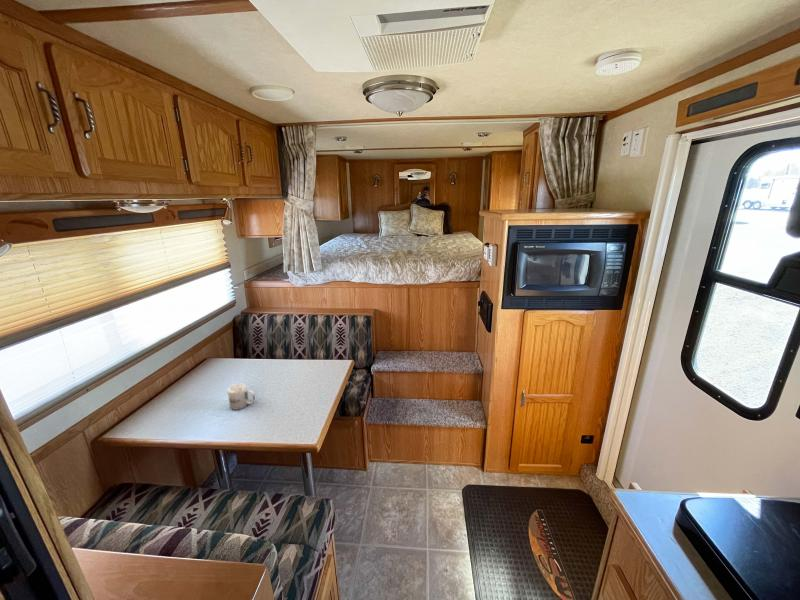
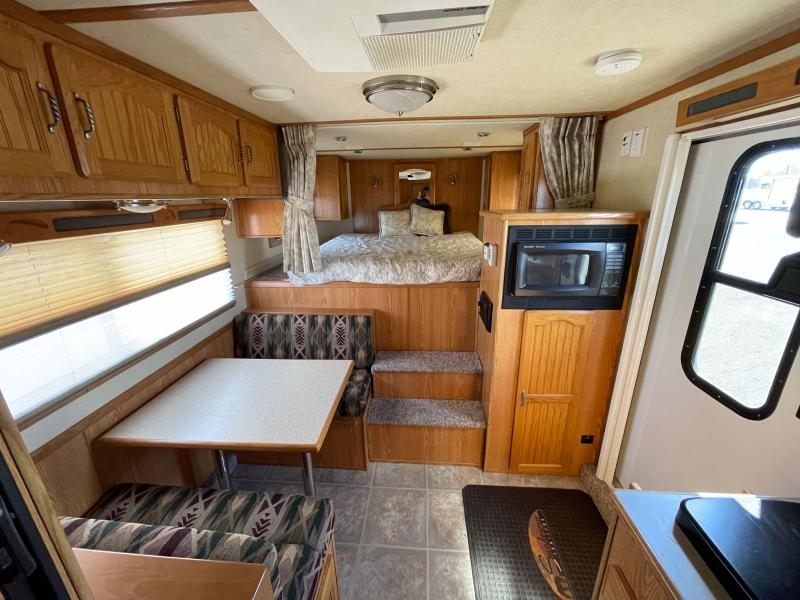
- mug [226,382,256,411]
